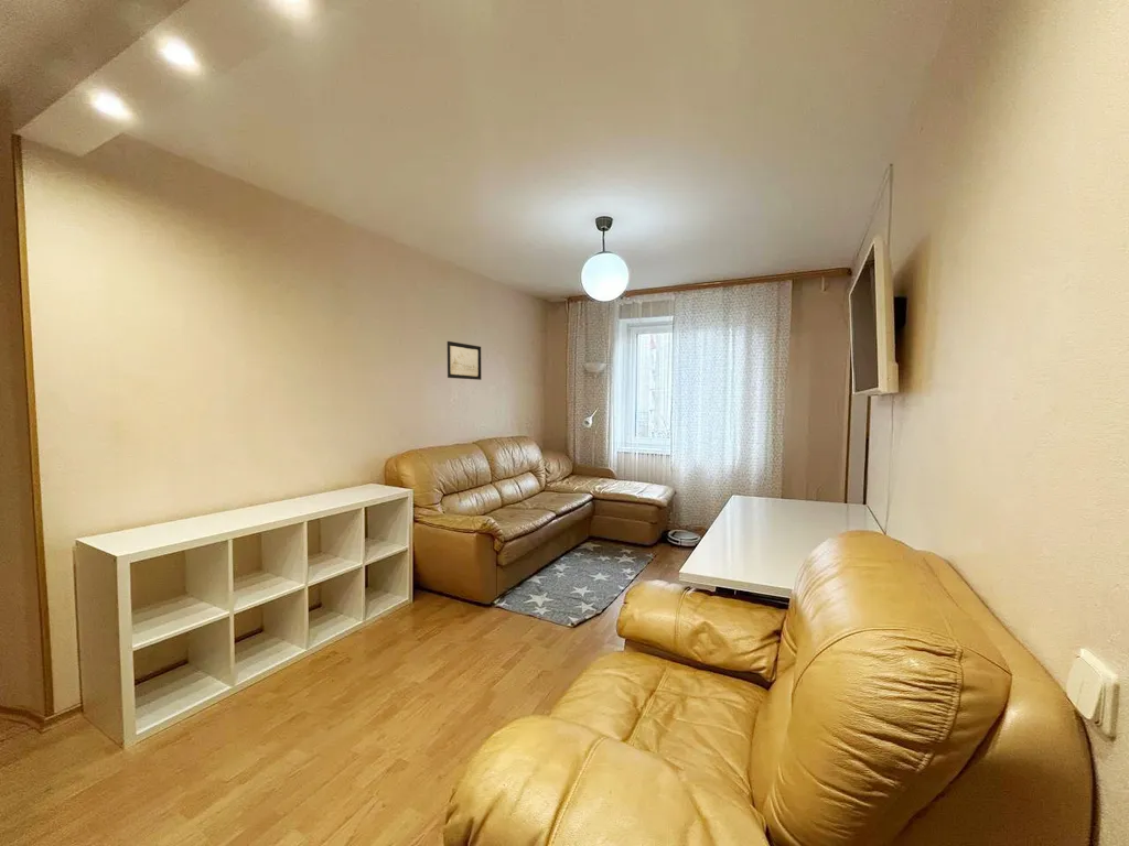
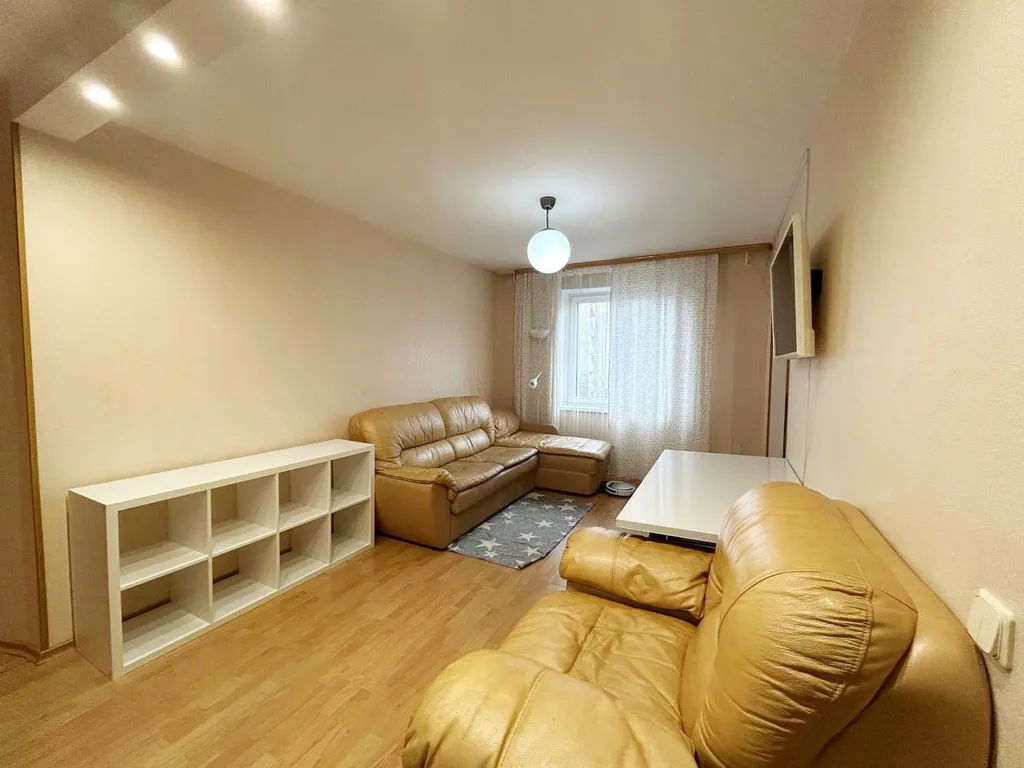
- wall art [447,340,482,381]
